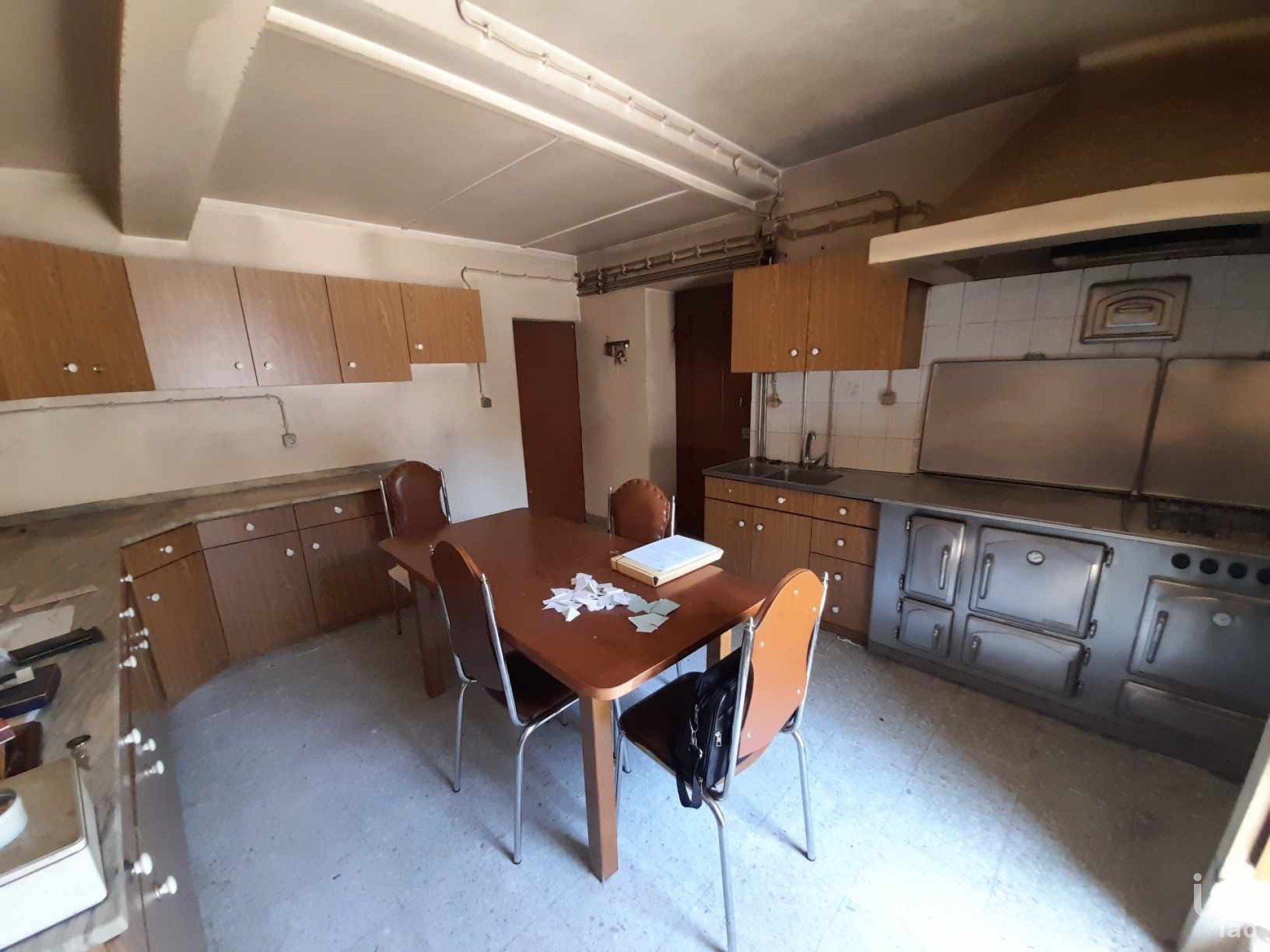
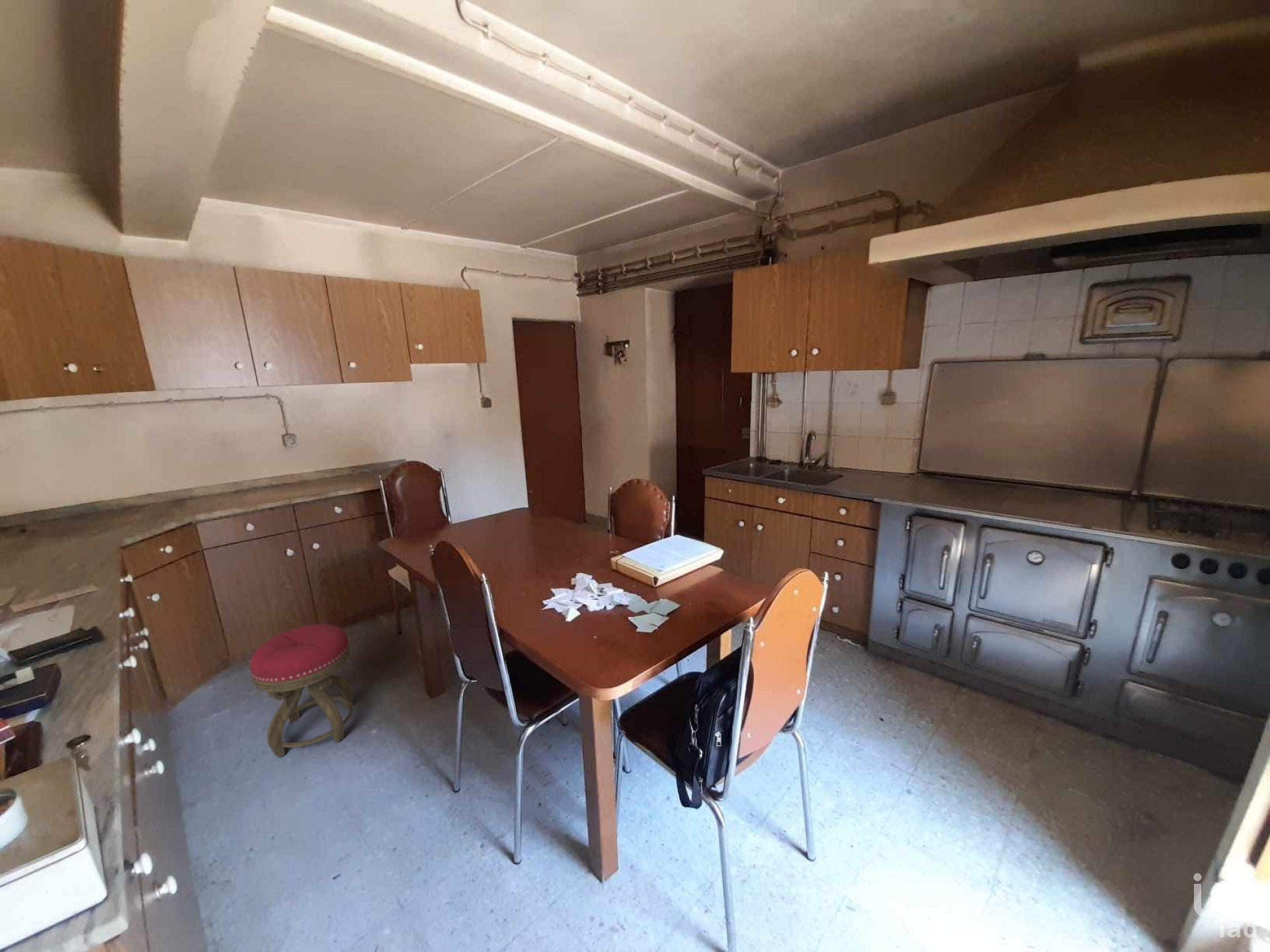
+ stool [249,623,355,758]
